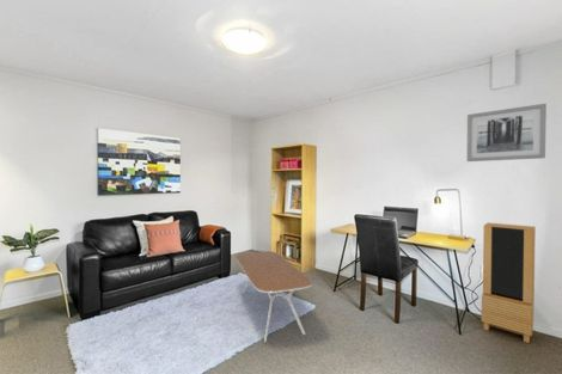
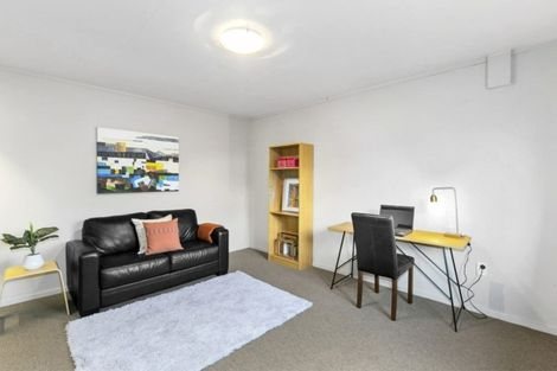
- wall art [466,103,548,163]
- coffee table [234,250,313,343]
- storage cabinet [481,221,537,344]
